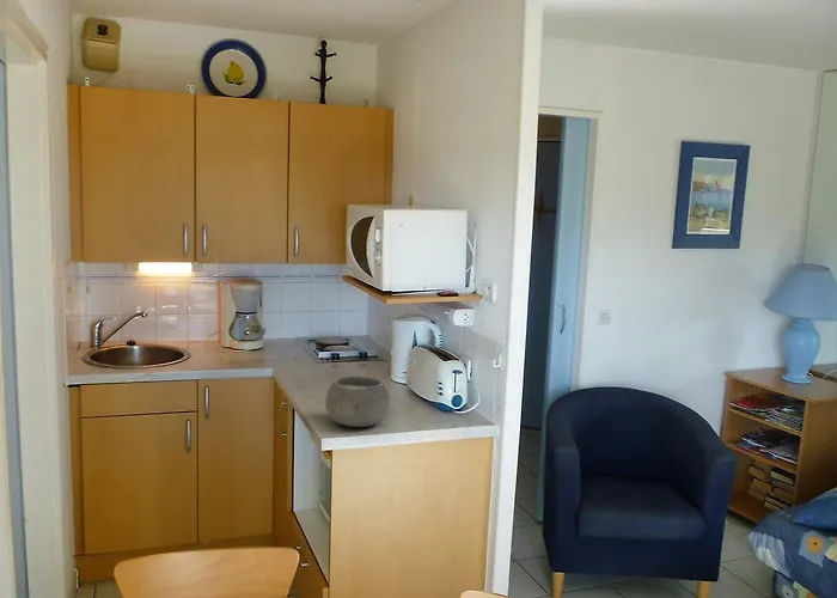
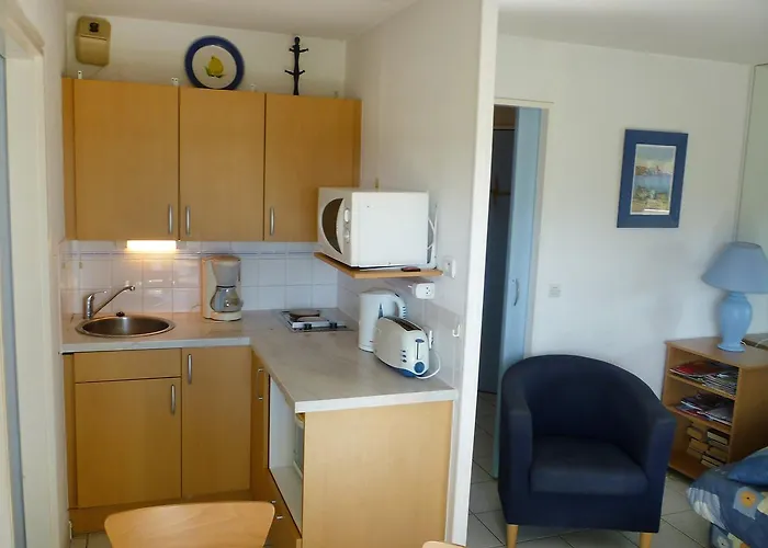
- bowl [324,374,391,428]
